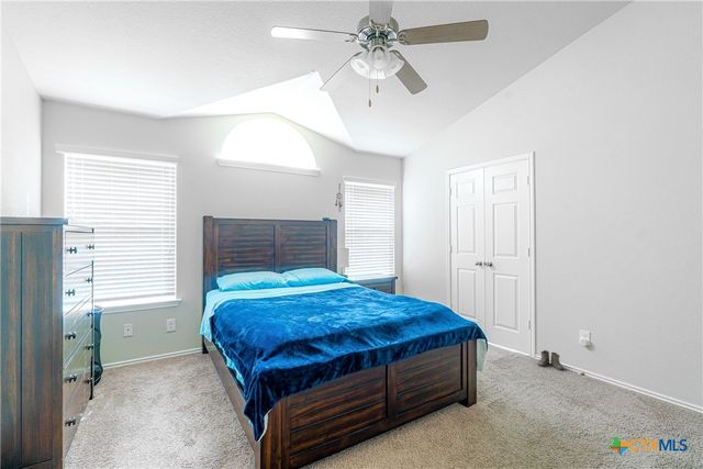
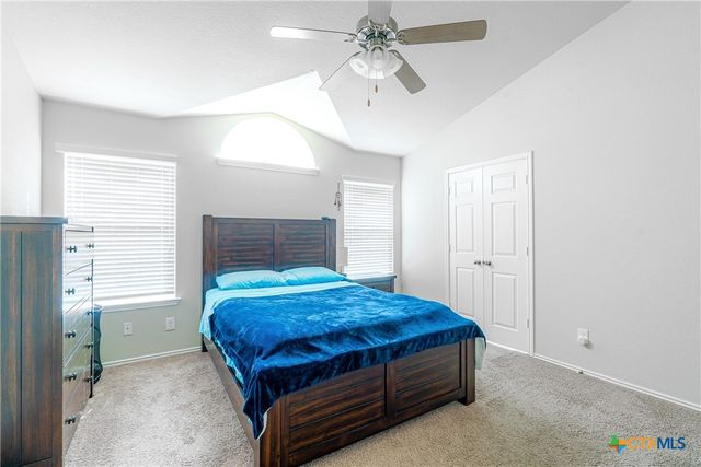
- boots [536,349,565,371]
